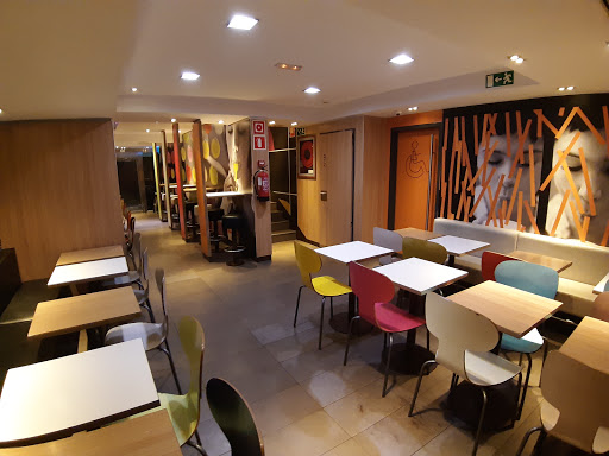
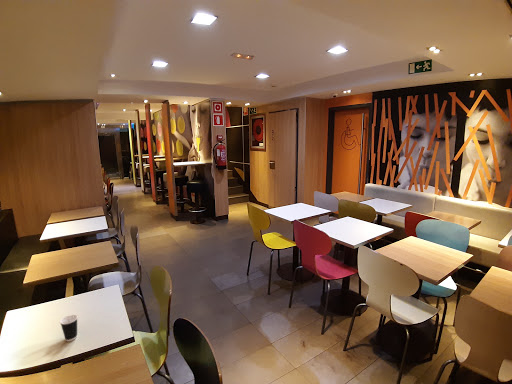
+ dixie cup [59,314,79,342]
